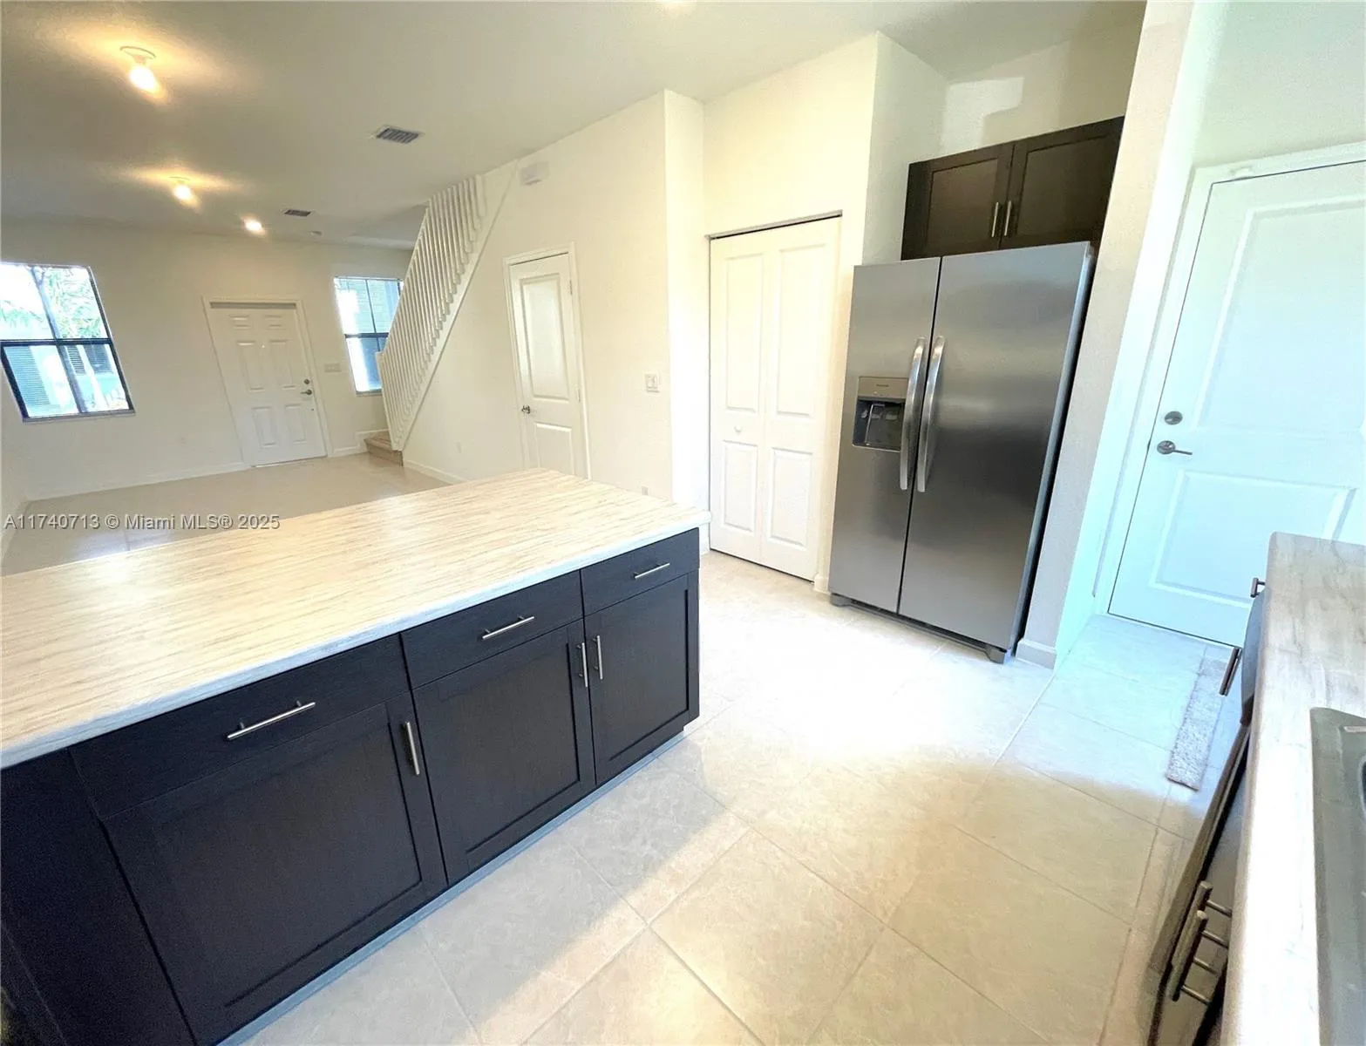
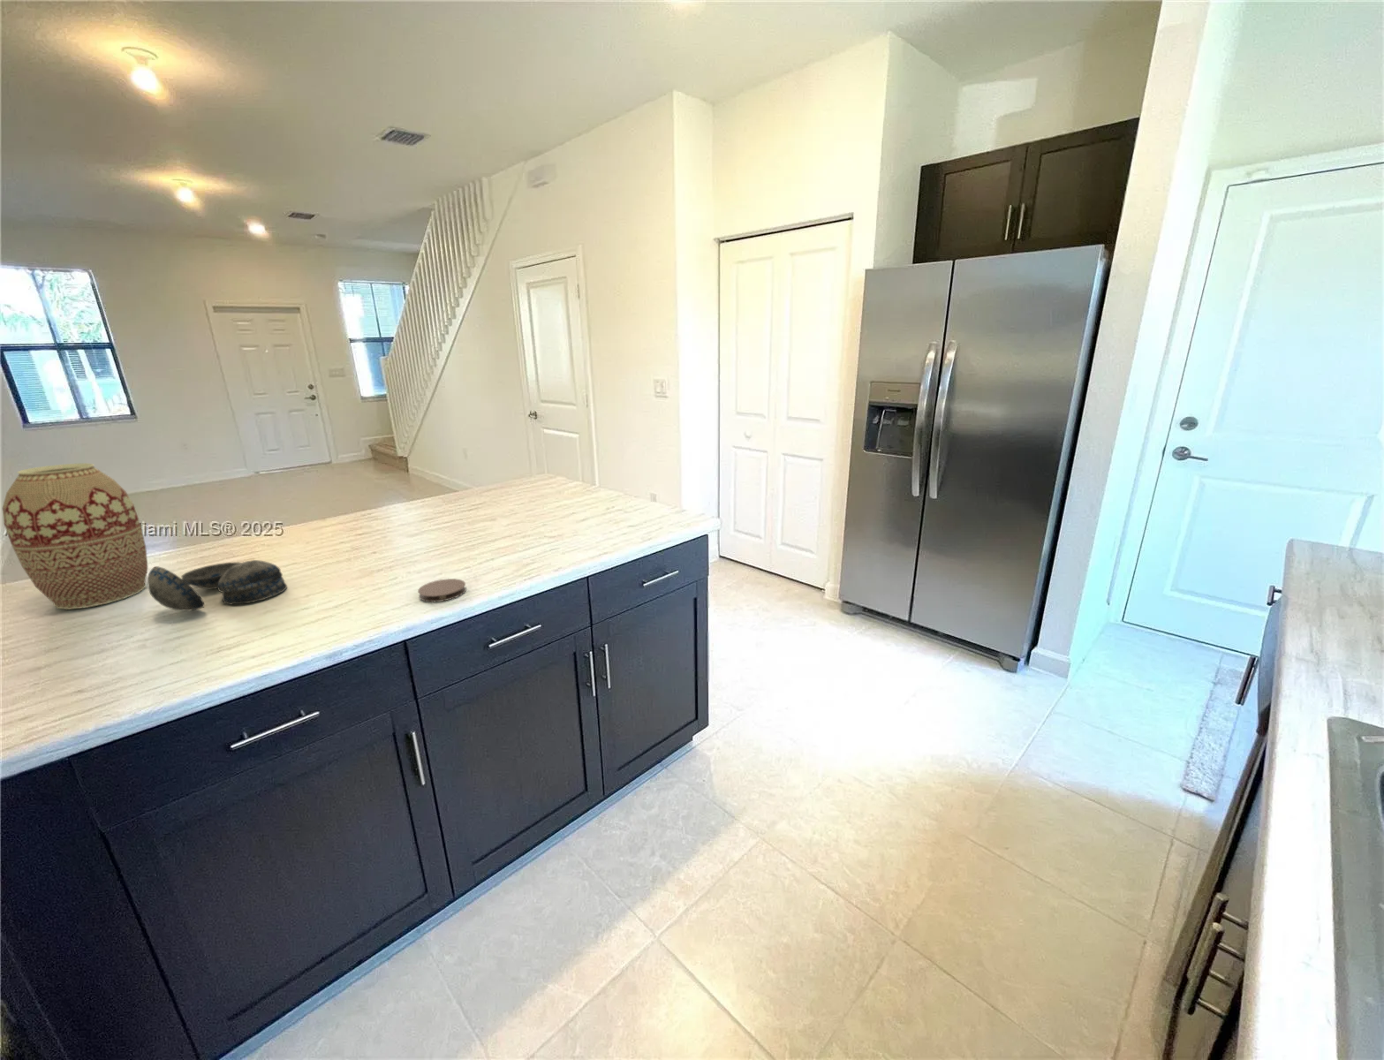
+ vase [2,462,149,610]
+ coaster [416,578,468,602]
+ decorative bowl [147,559,288,612]
